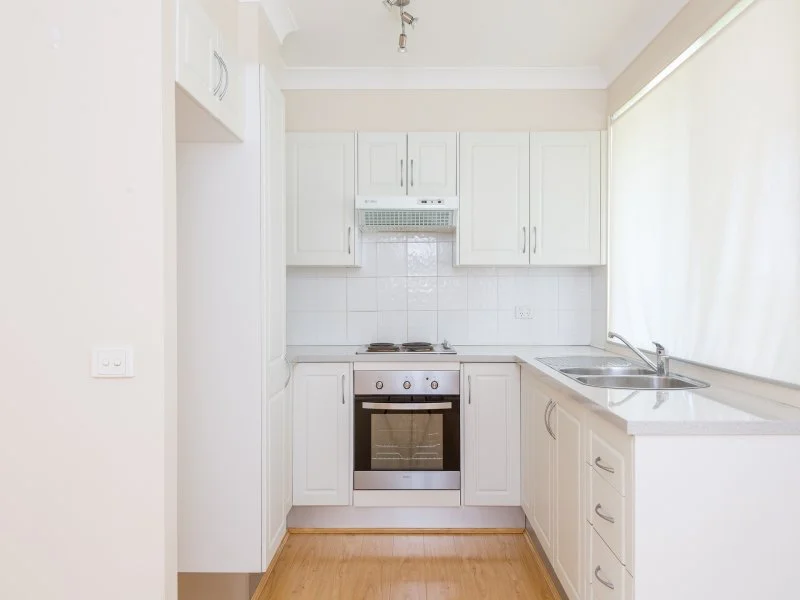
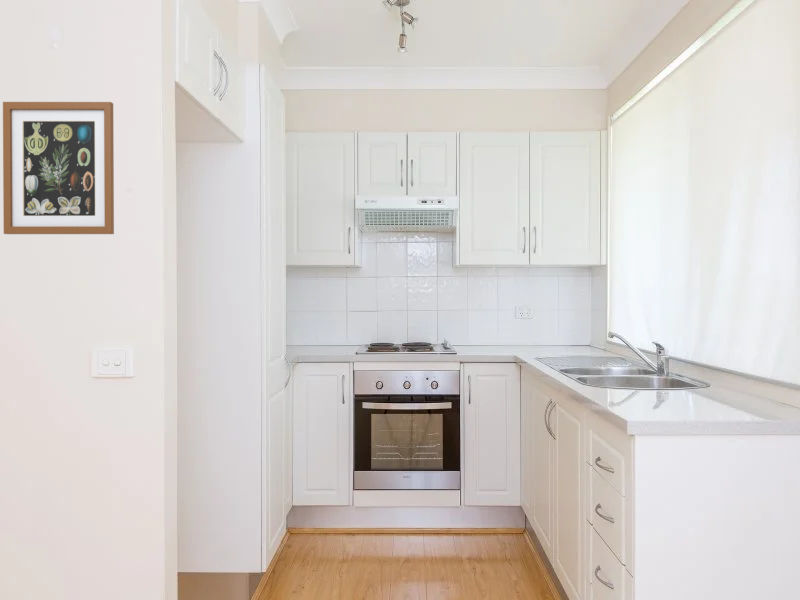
+ wall art [2,101,115,235]
